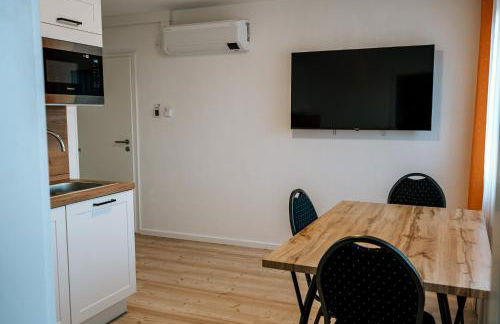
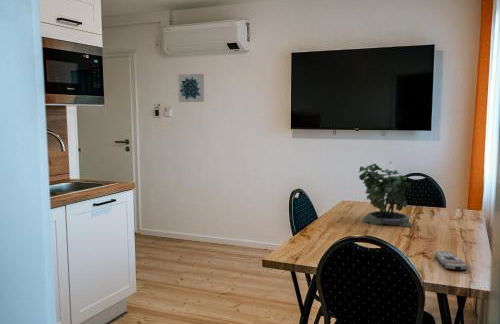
+ wall art [177,73,205,103]
+ potted plant [357,161,412,228]
+ remote control [434,250,469,271]
